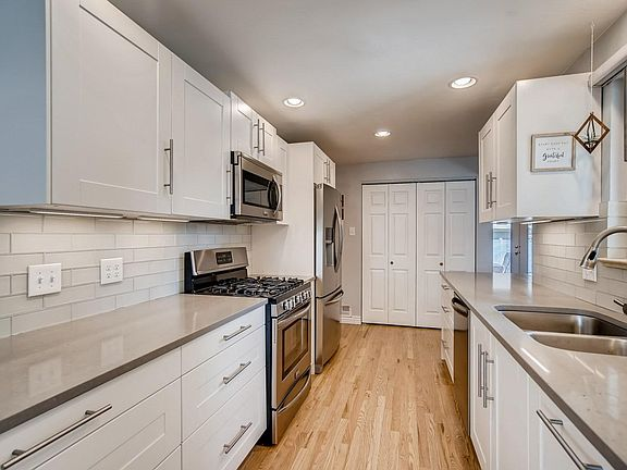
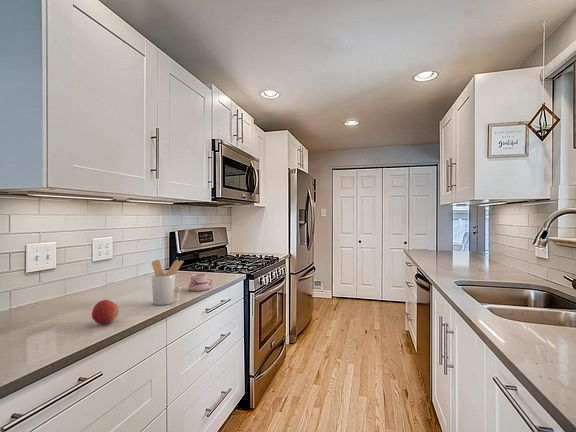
+ apple [91,299,120,325]
+ utensil holder [151,259,185,306]
+ mug [187,272,214,292]
